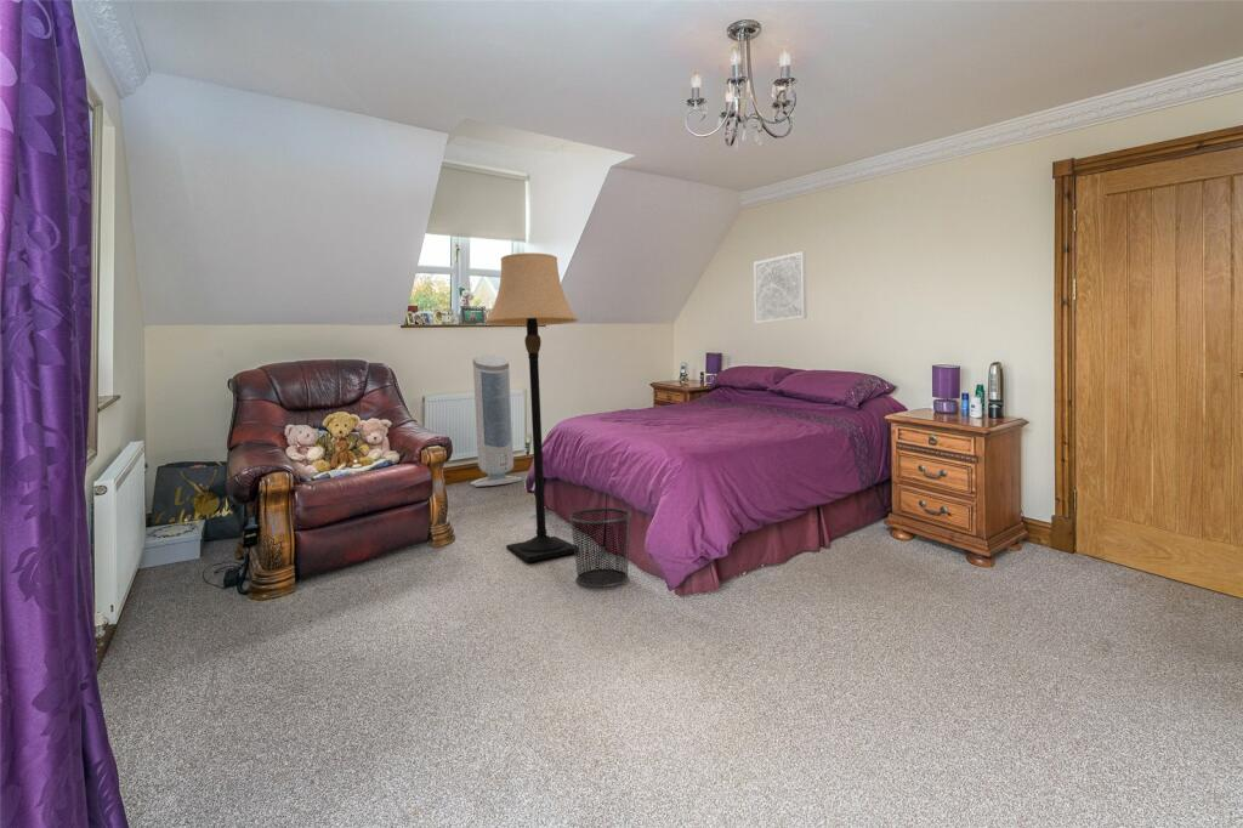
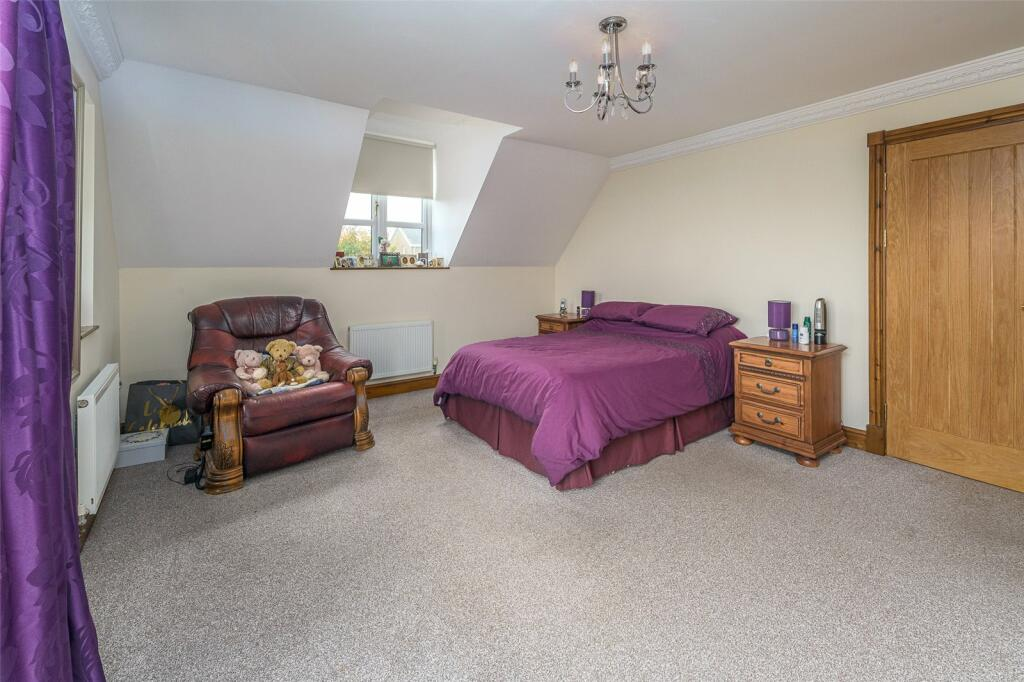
- waste bin [568,506,632,589]
- wall art [753,250,808,325]
- lamp [483,251,580,563]
- air purifier [469,355,523,488]
